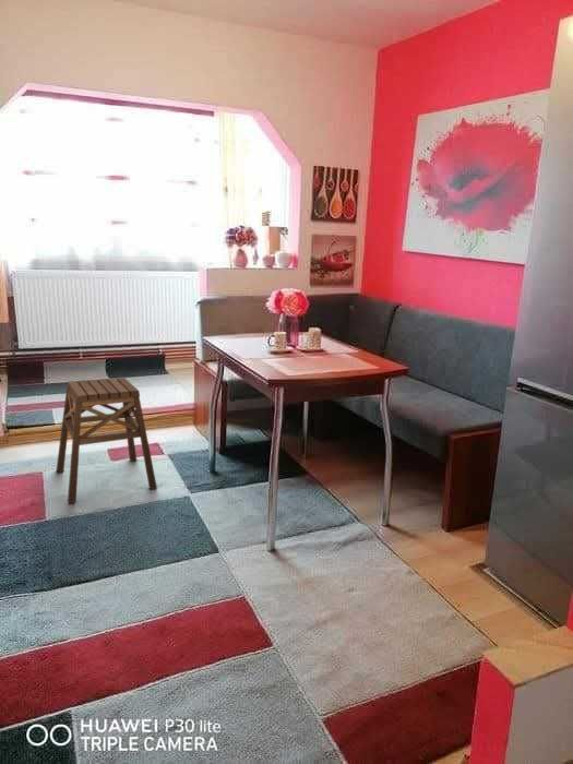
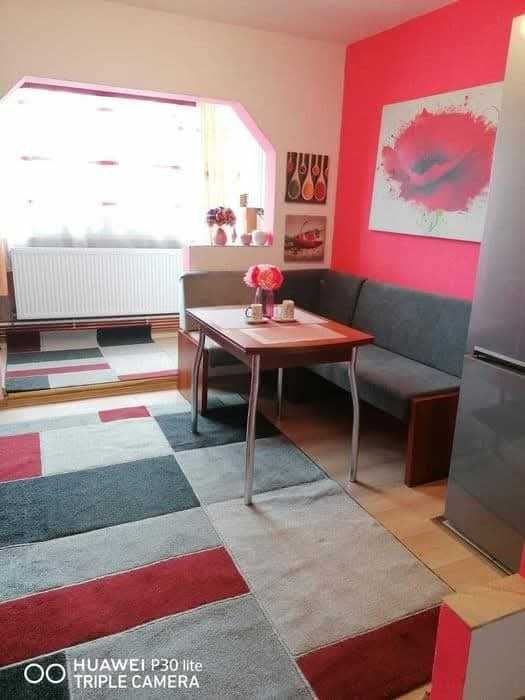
- stool [56,377,158,504]
